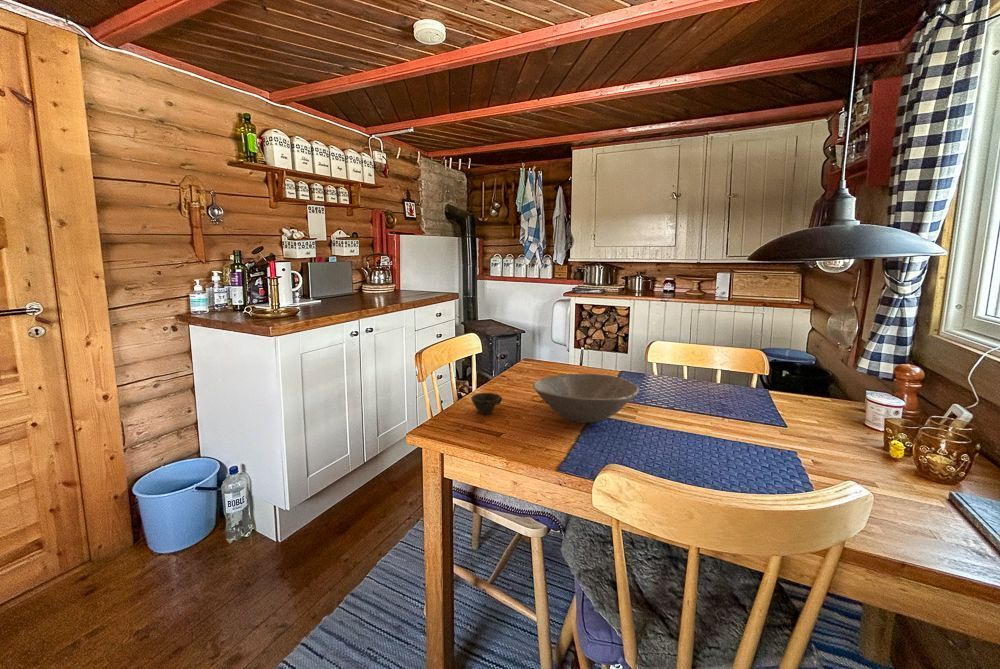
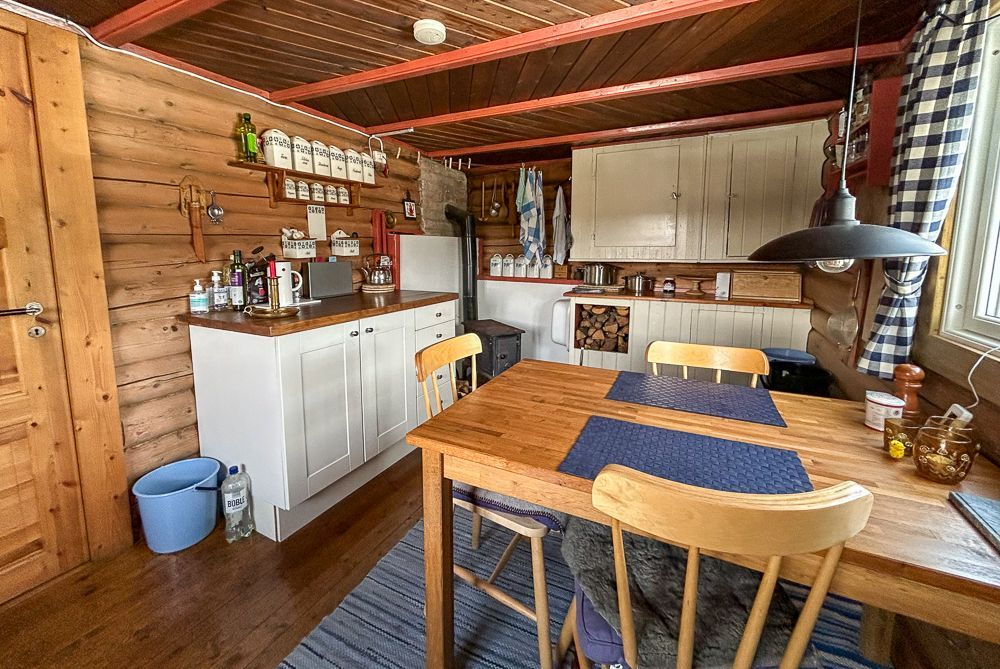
- cup [470,392,503,415]
- bowl [532,373,640,424]
